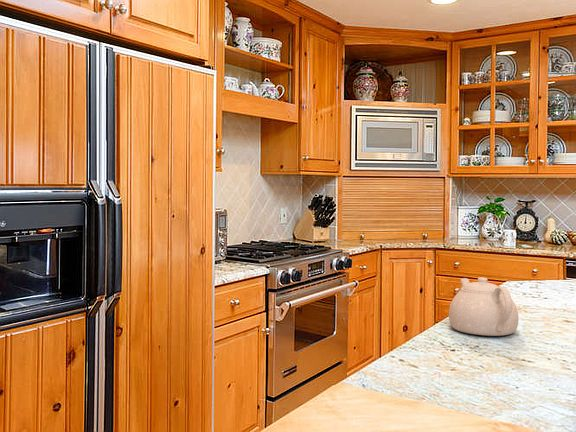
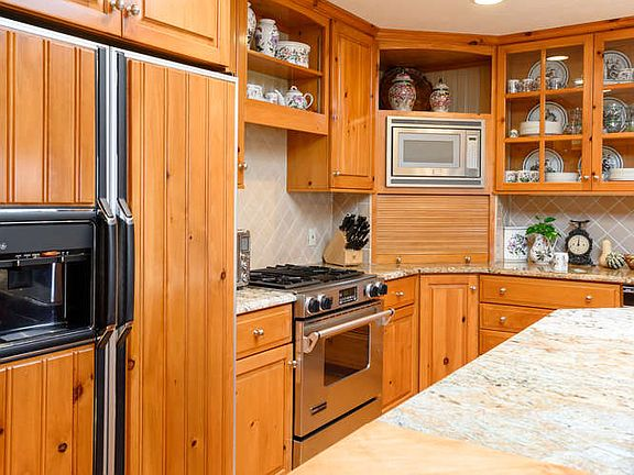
- teapot [448,276,519,337]
